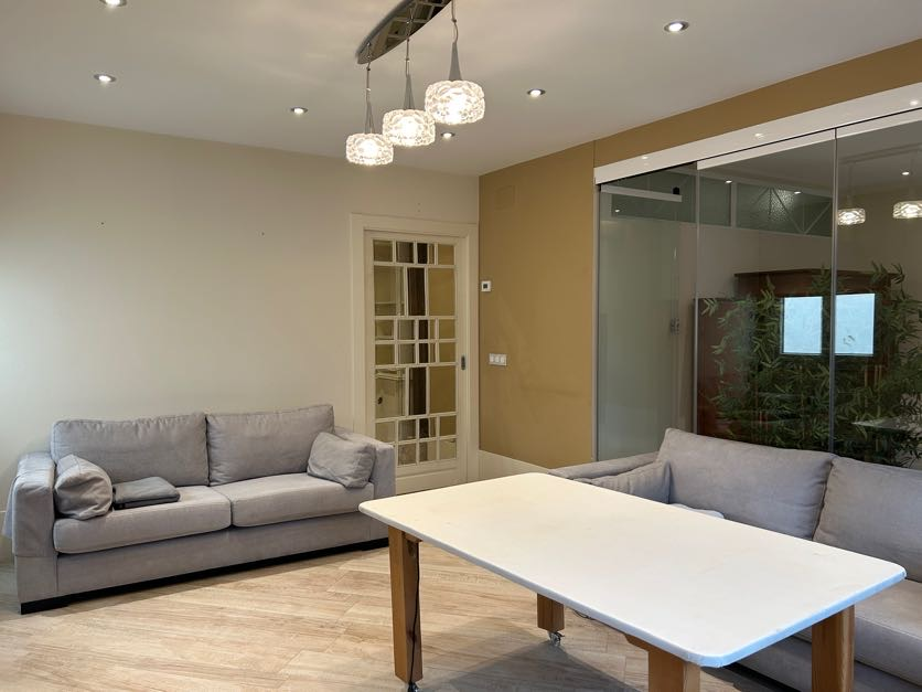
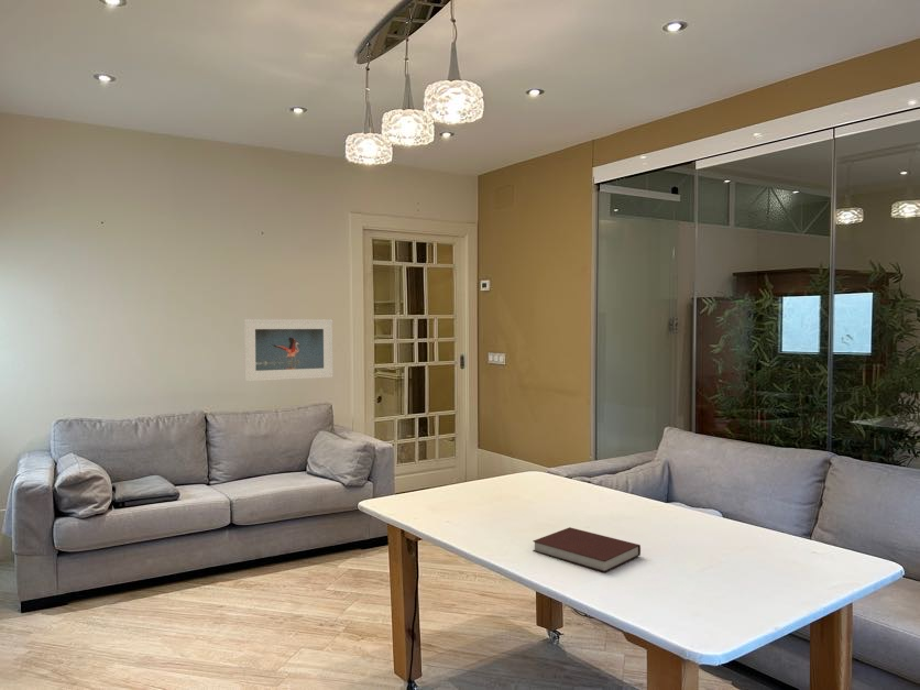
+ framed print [243,318,335,382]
+ notebook [532,526,642,573]
